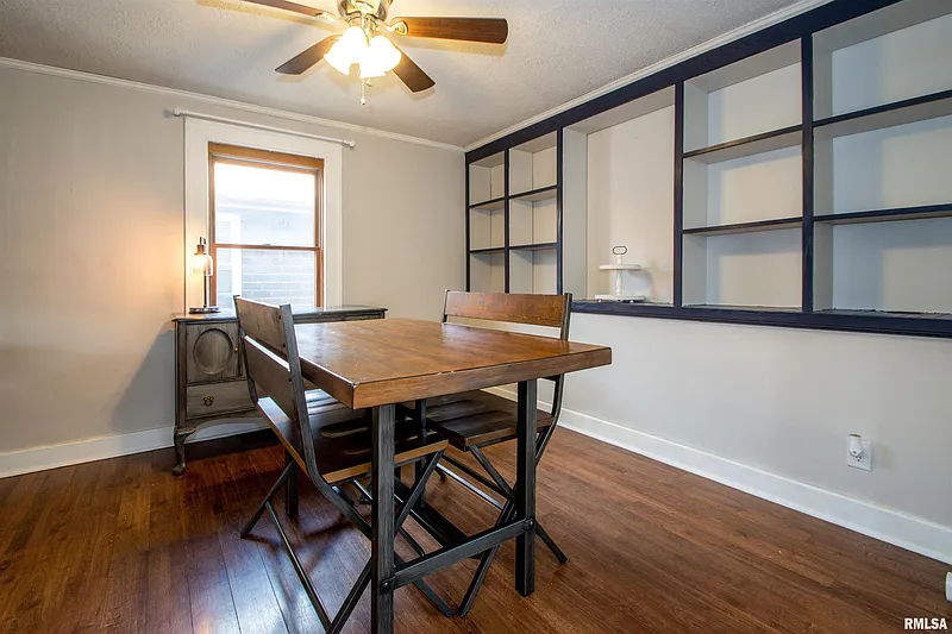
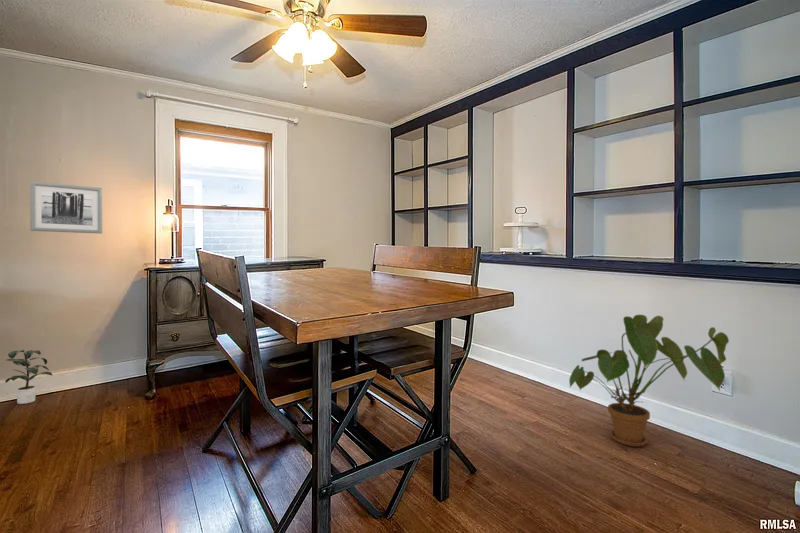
+ wall art [29,180,103,235]
+ potted plant [4,349,53,405]
+ house plant [568,314,730,448]
